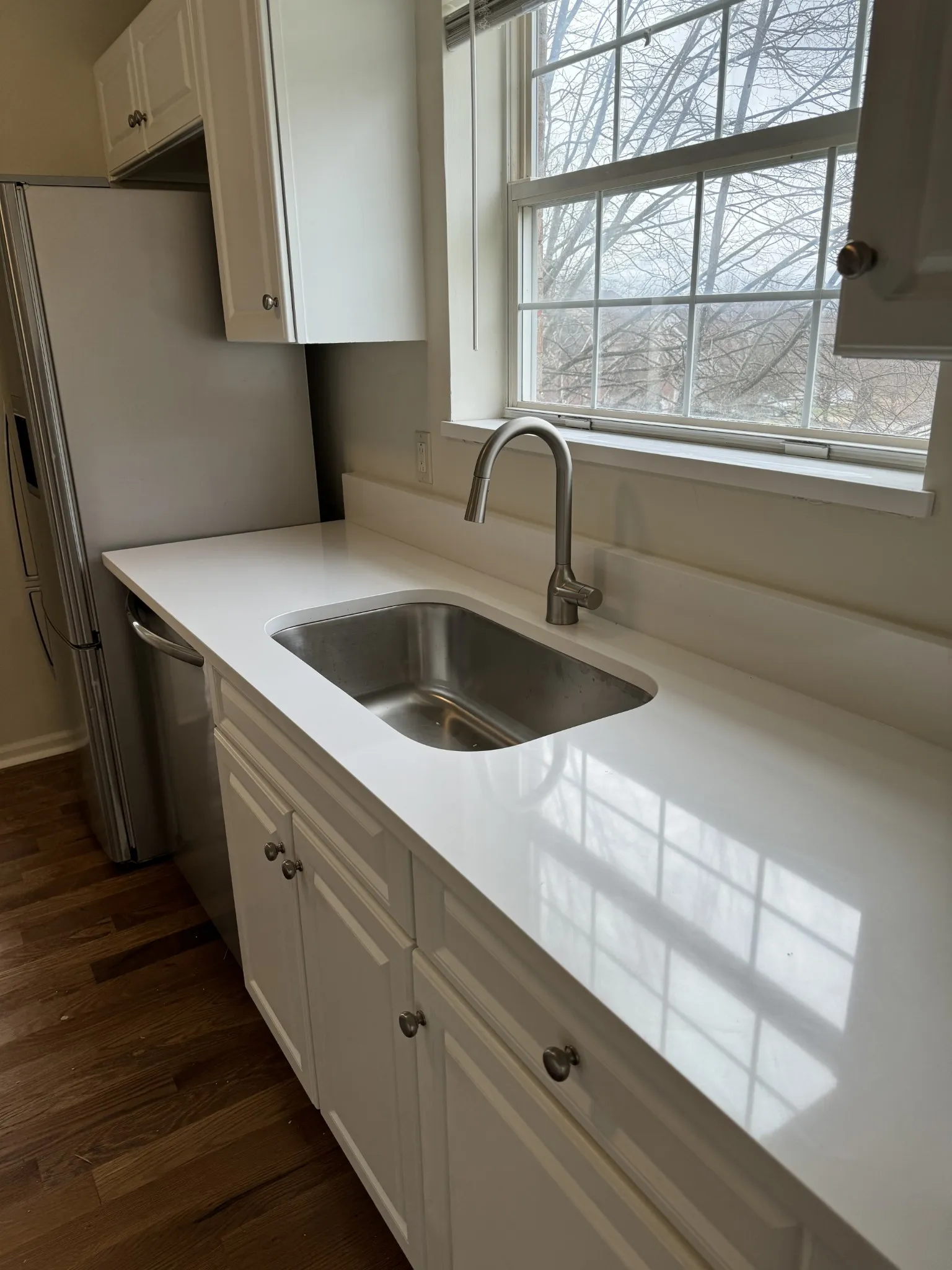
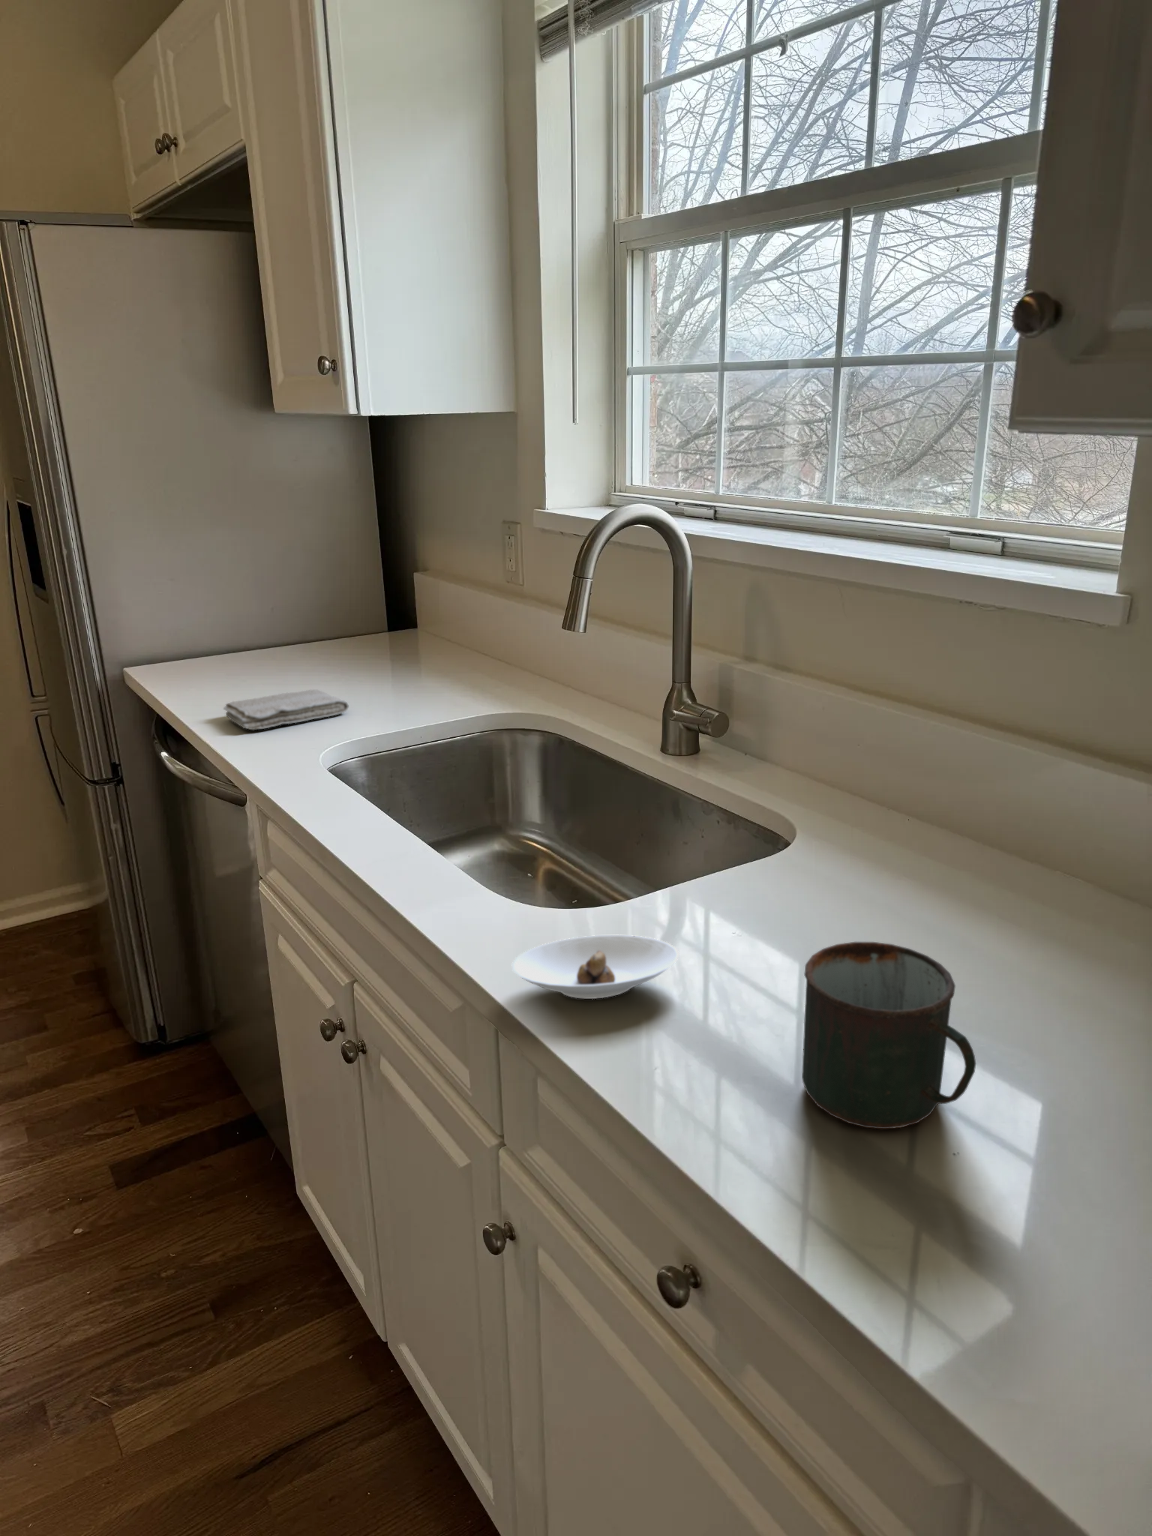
+ washcloth [223,688,350,731]
+ mug [801,941,977,1130]
+ saucer [511,934,680,1000]
